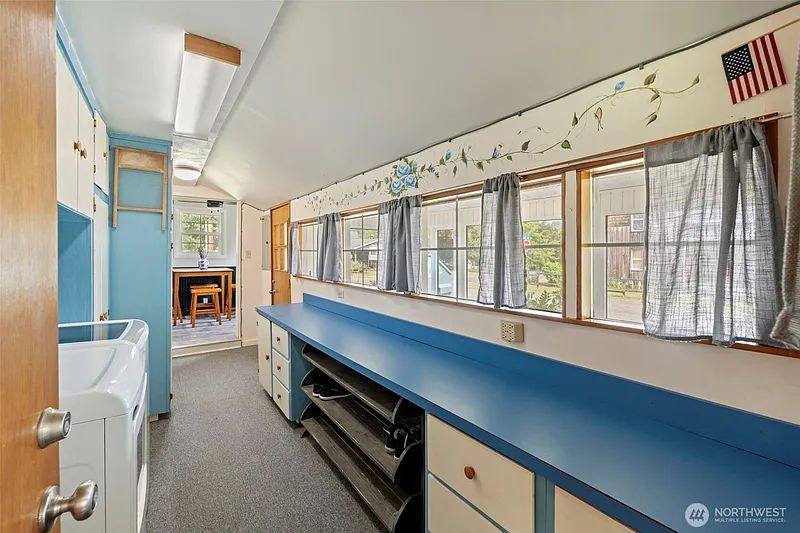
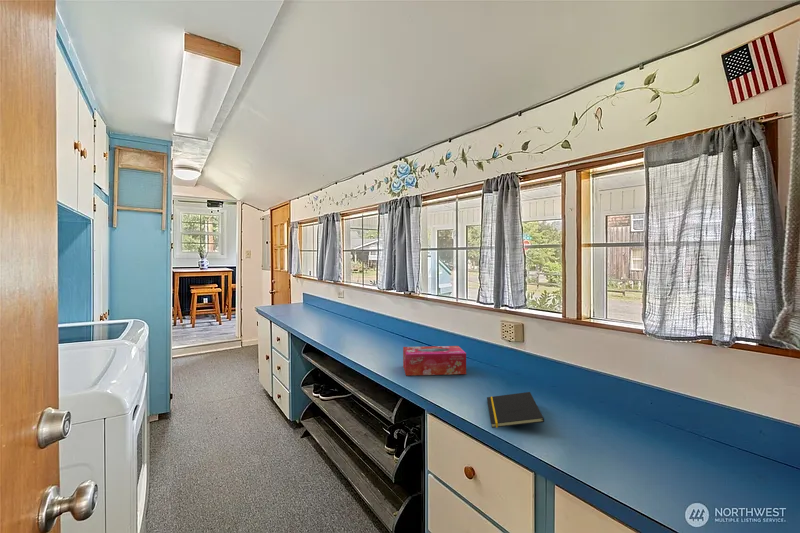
+ notepad [486,391,545,429]
+ tissue box [402,345,467,377]
